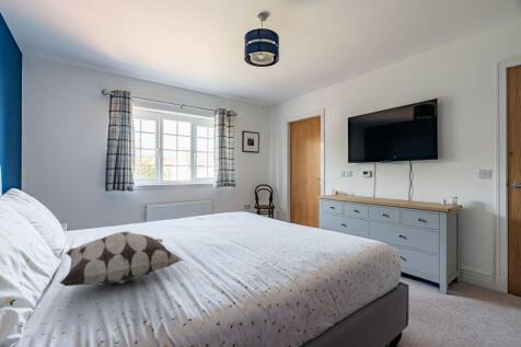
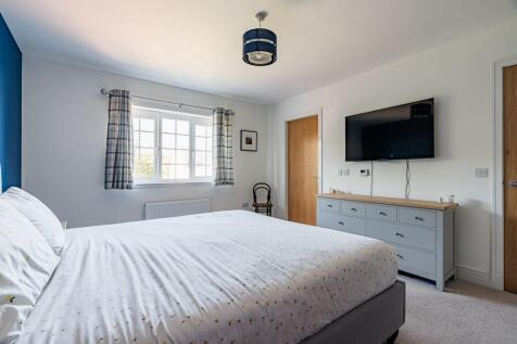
- decorative pillow [59,231,185,287]
